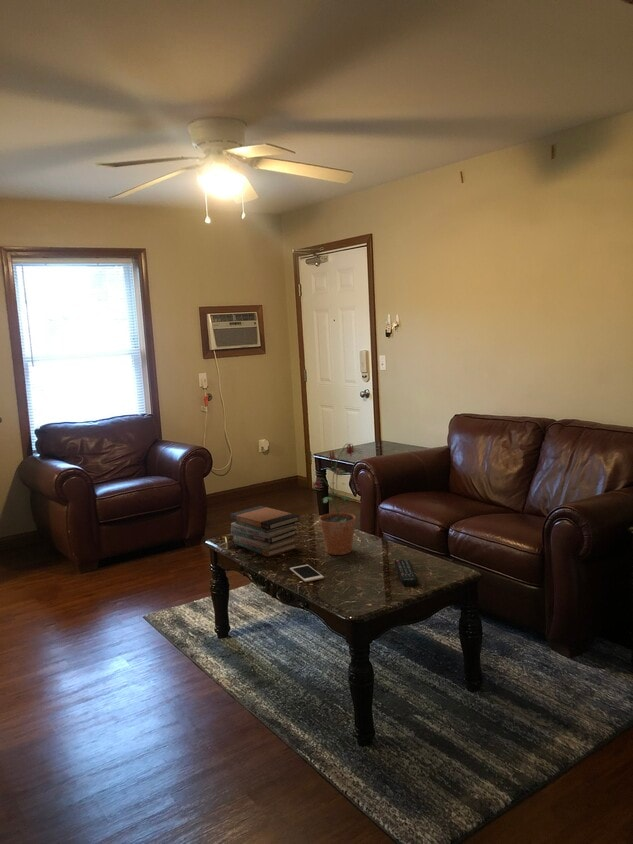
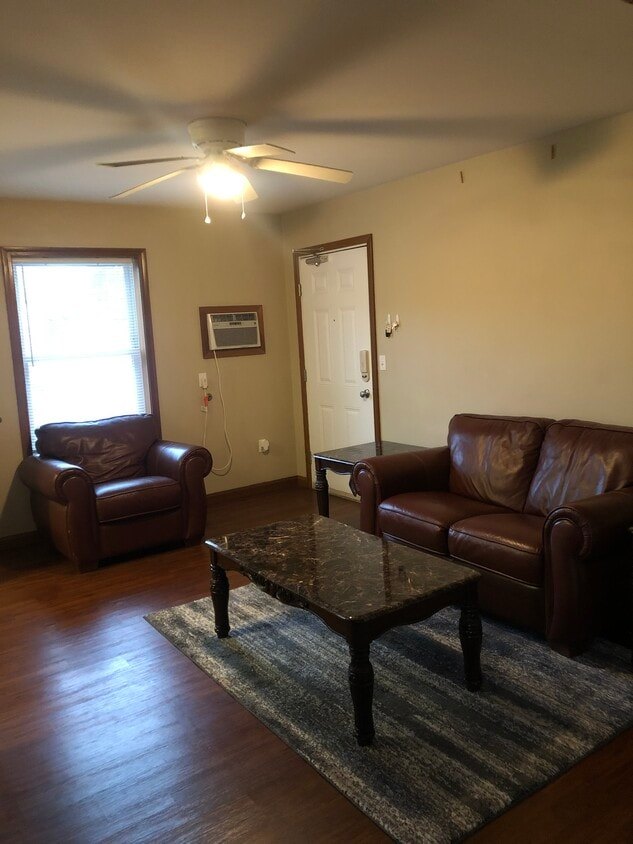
- cell phone [289,564,325,583]
- book stack [230,505,301,558]
- remote control [393,559,418,587]
- potted plant [313,442,357,556]
